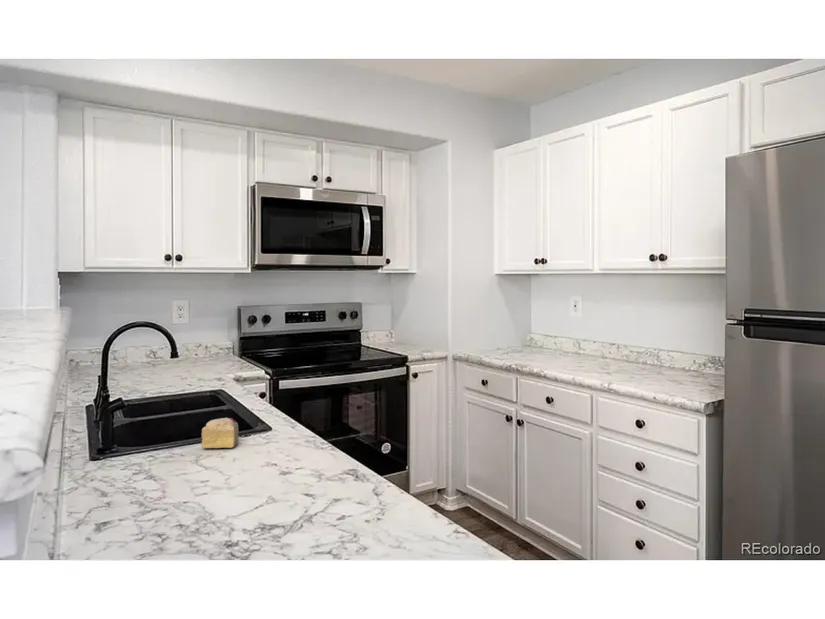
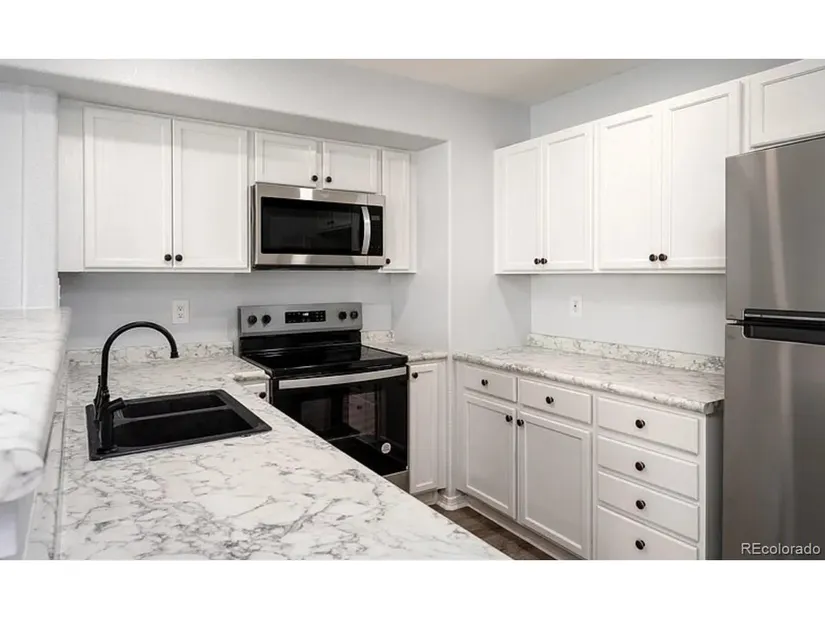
- cake slice [200,417,240,449]
